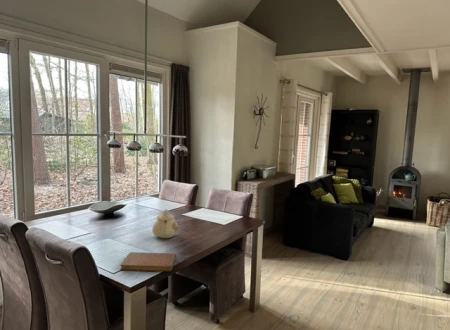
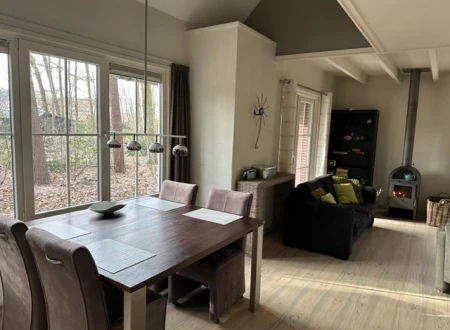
- notebook [119,251,177,272]
- teapot [151,208,180,239]
